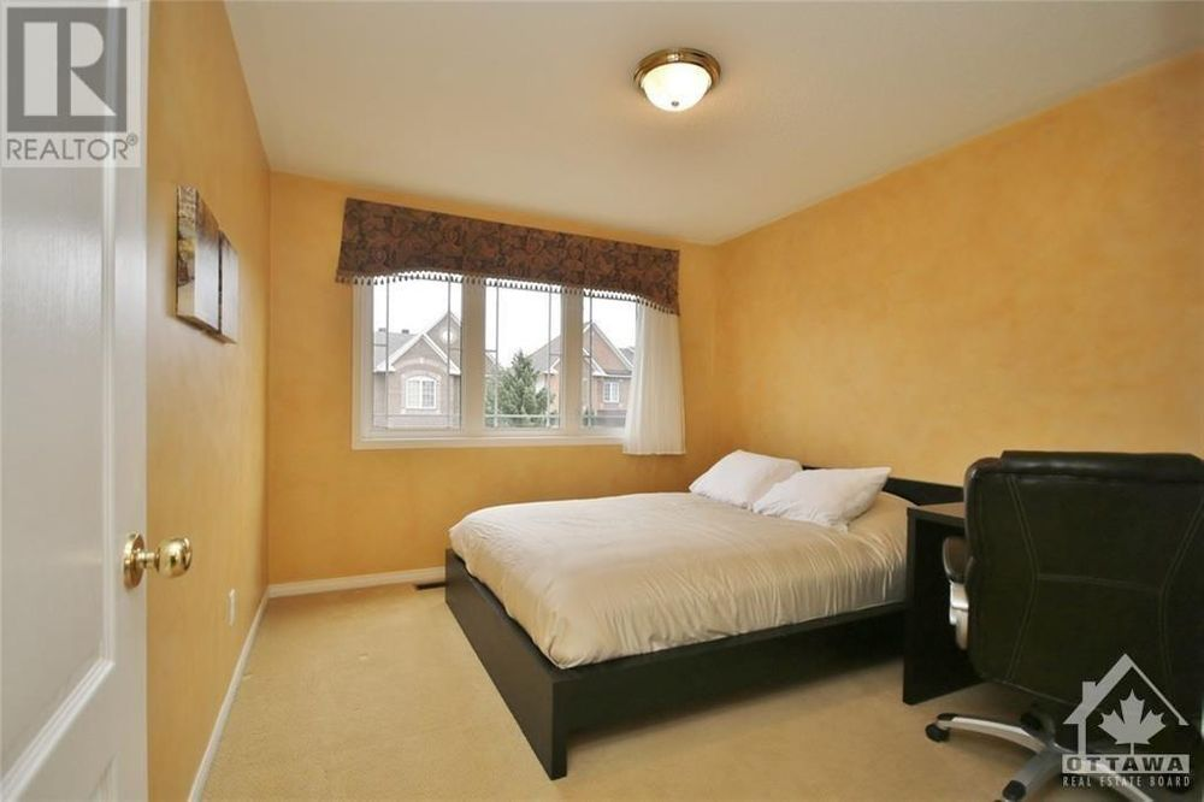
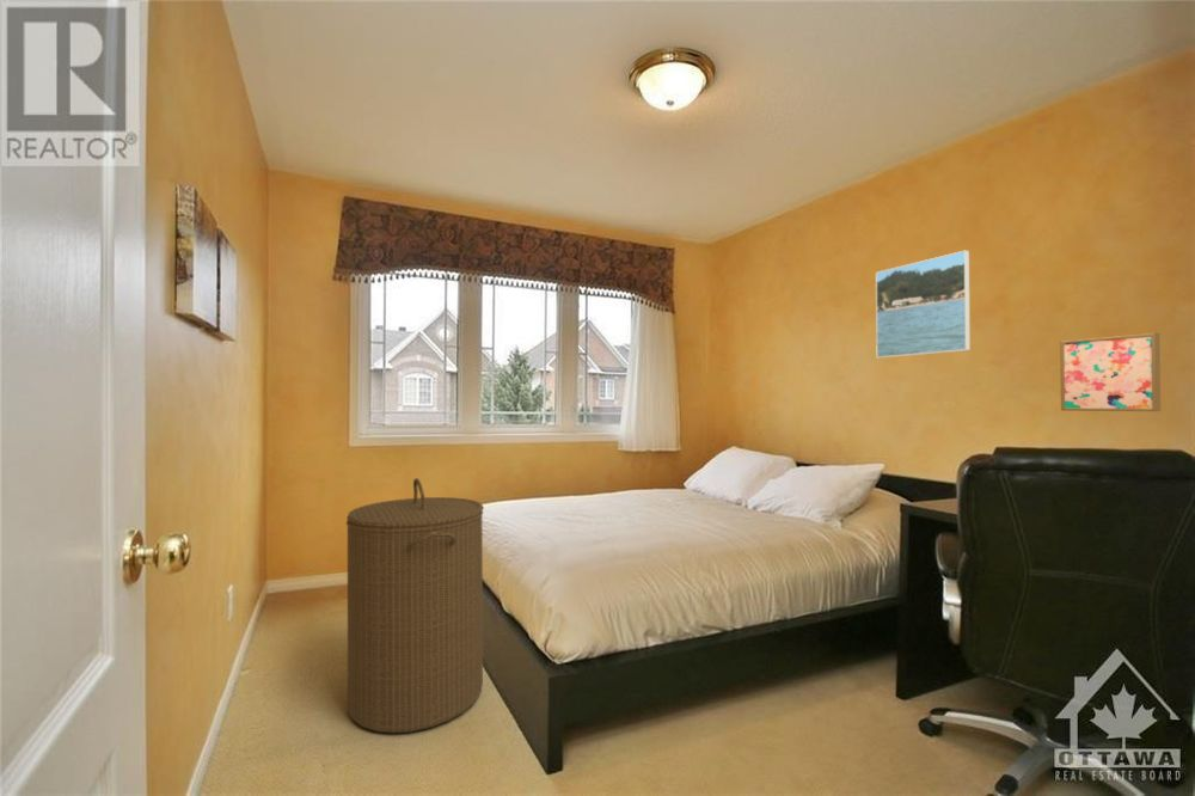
+ wall art [1059,331,1162,412]
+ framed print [875,250,972,360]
+ laundry hamper [345,477,485,734]
